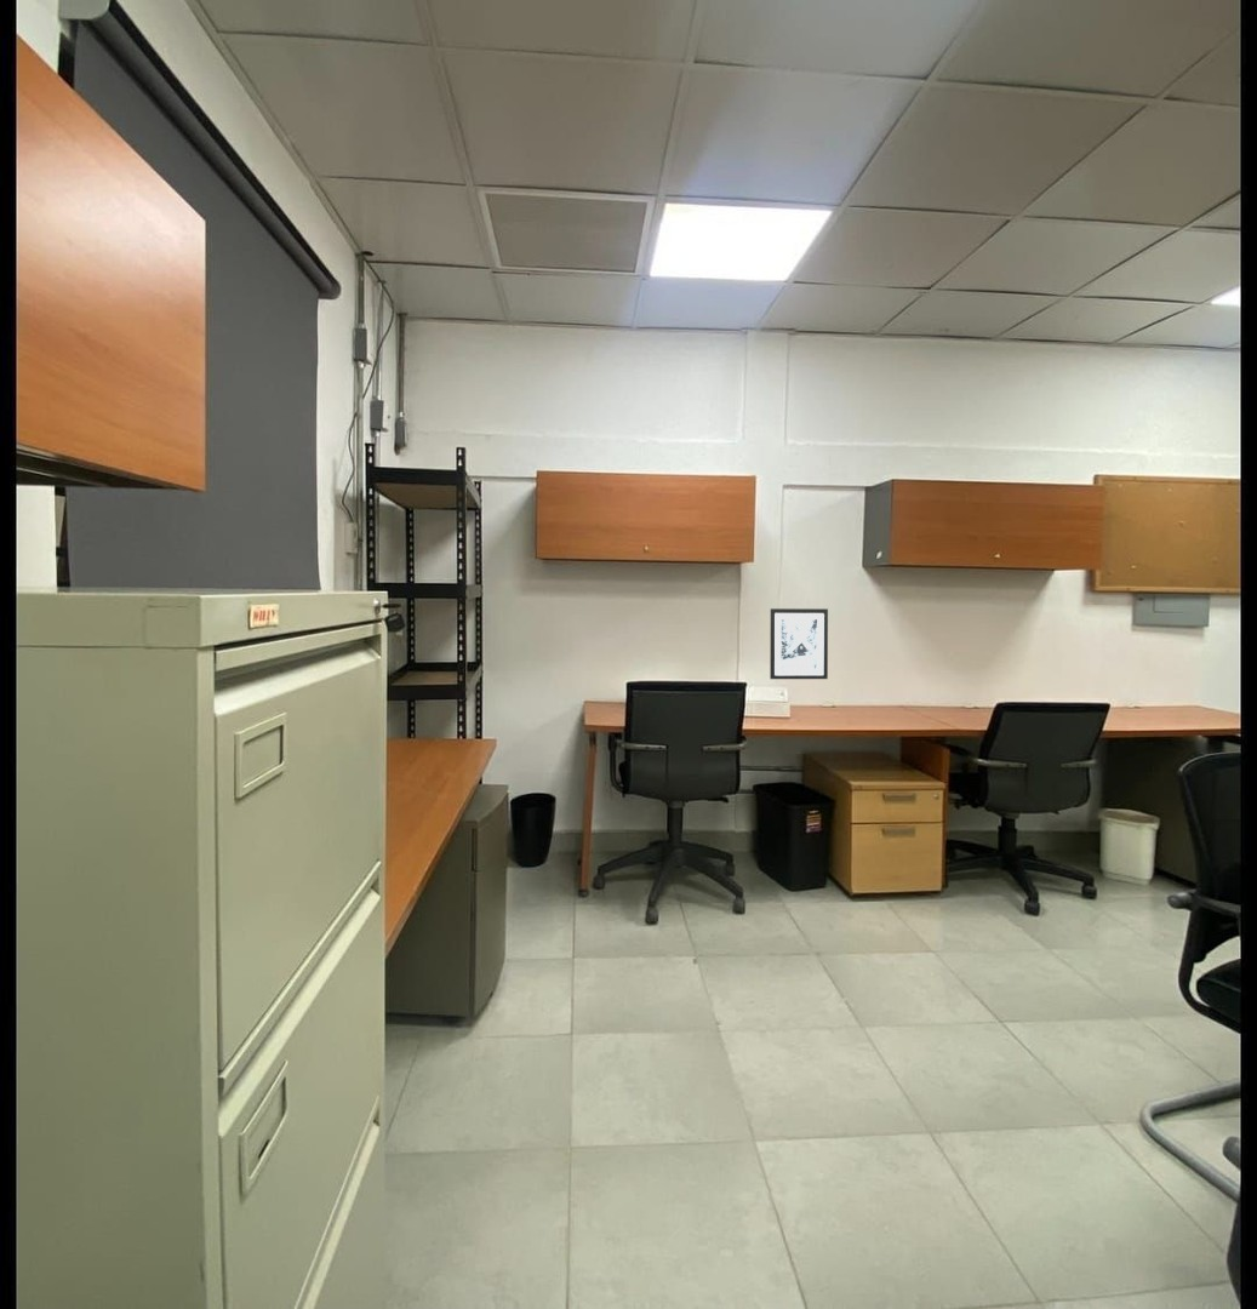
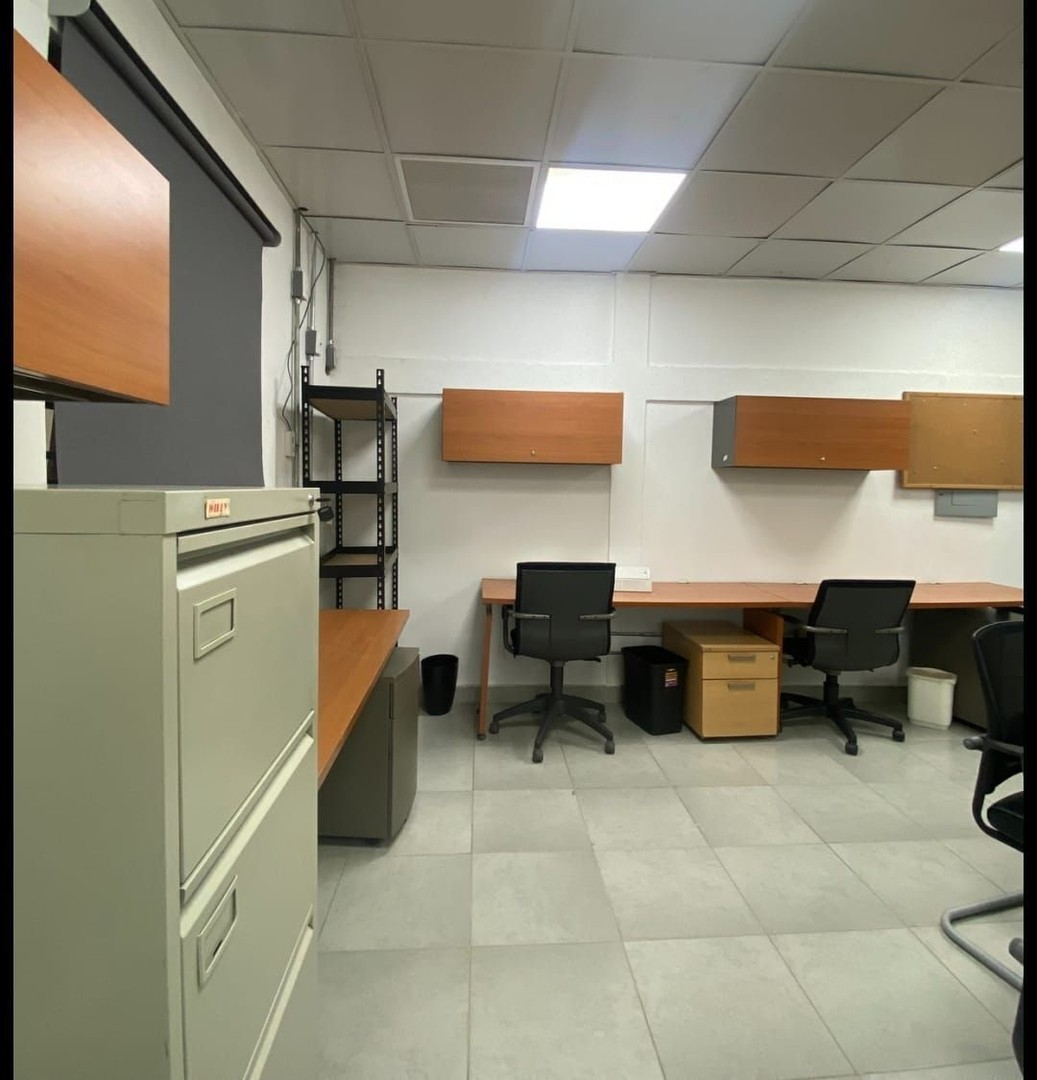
- wall art [769,607,829,680]
